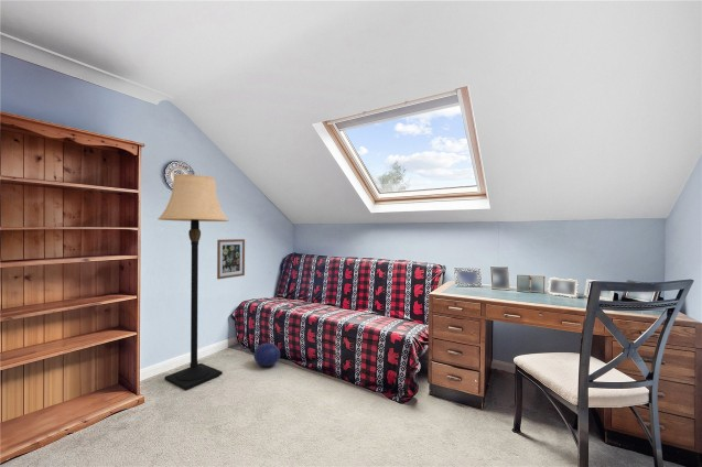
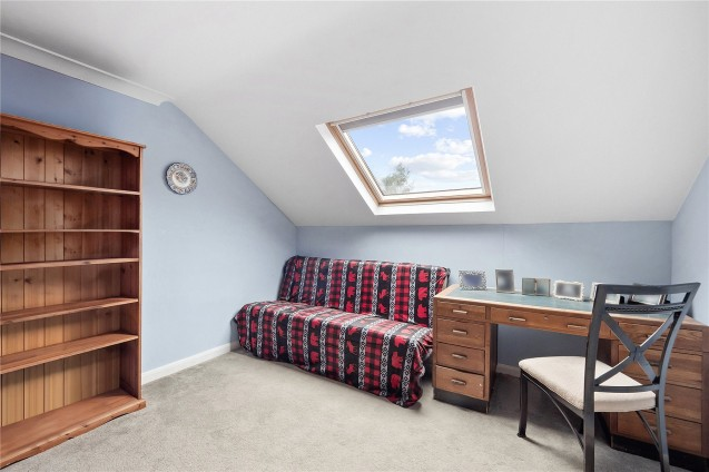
- lamp [156,173,229,391]
- wall art [216,238,246,280]
- ball [252,341,281,368]
